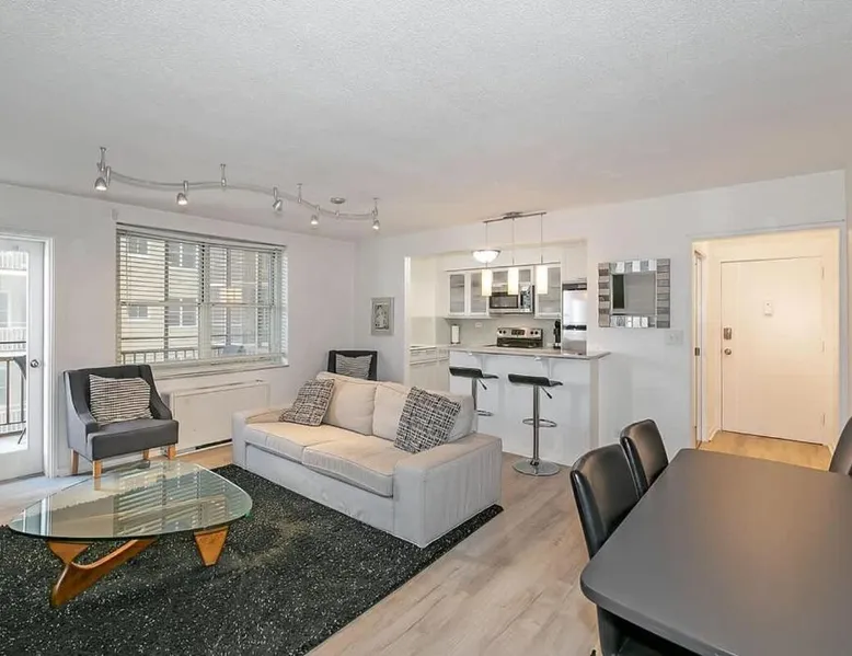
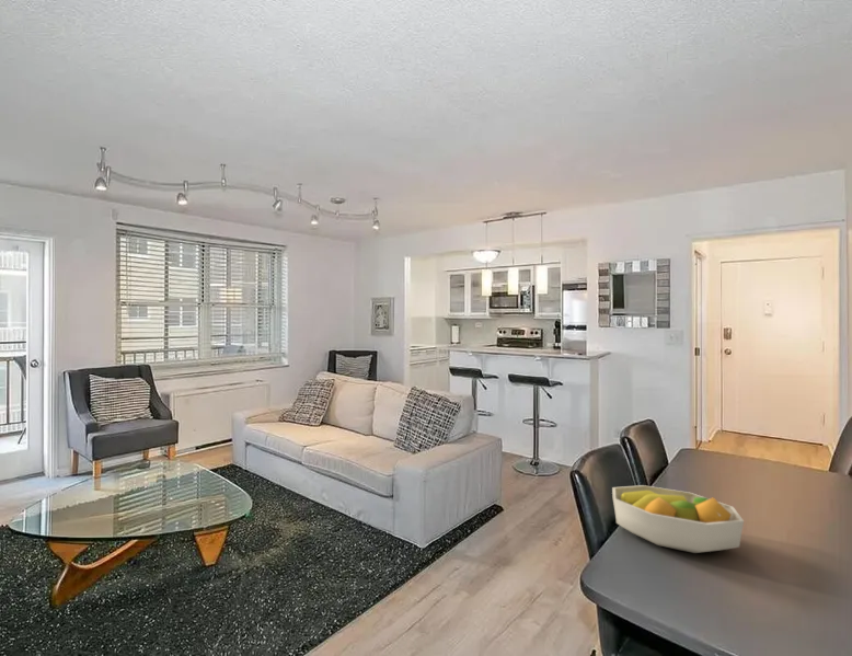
+ fruit bowl [611,484,745,554]
